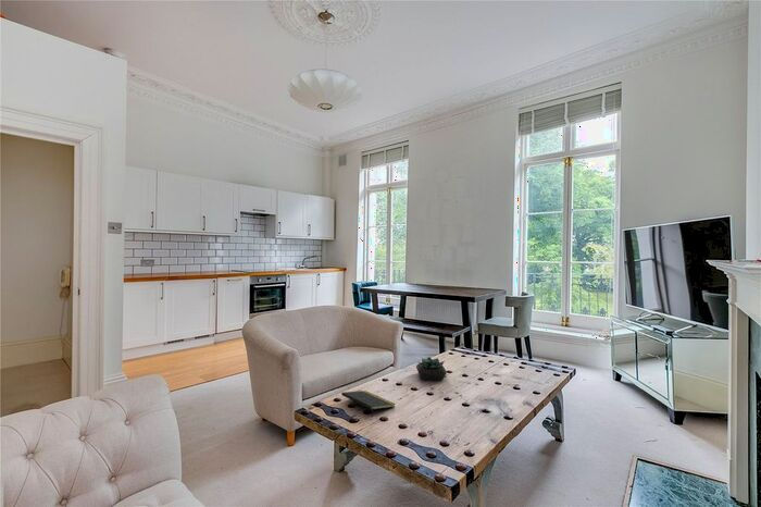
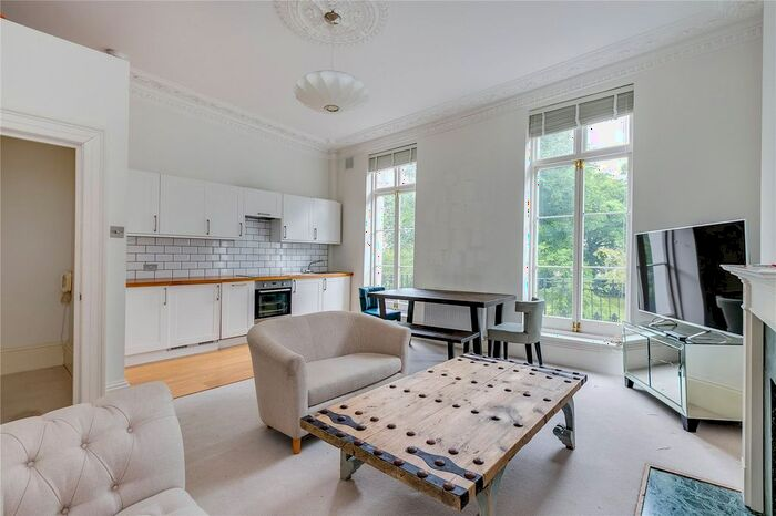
- notepad [340,389,396,418]
- succulent plant [415,356,448,382]
